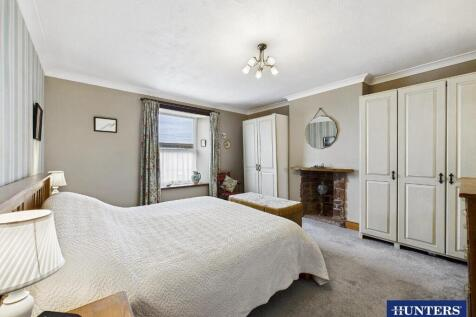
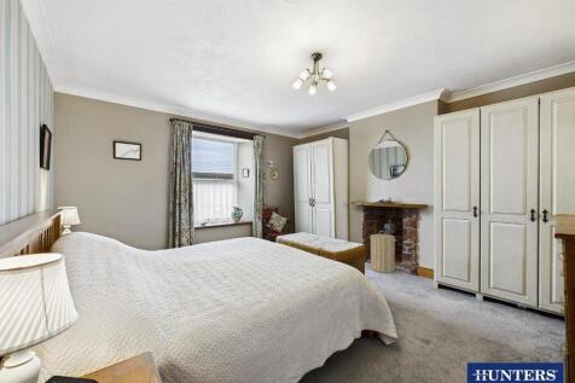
+ laundry hamper [368,230,399,274]
